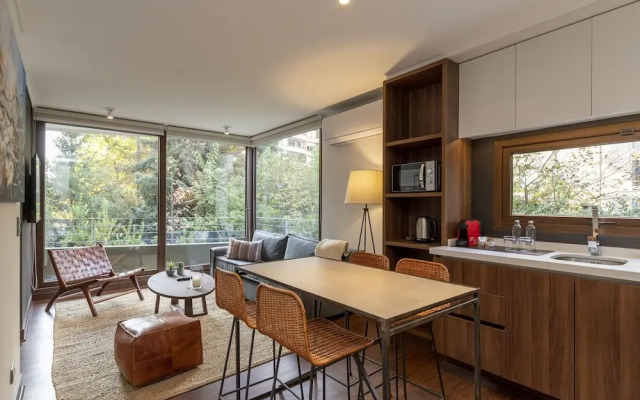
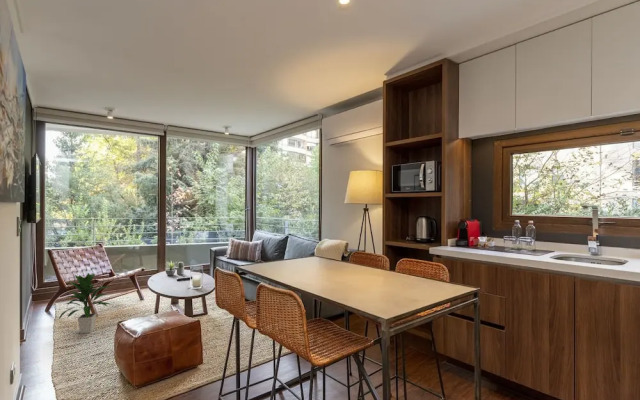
+ indoor plant [58,272,113,335]
